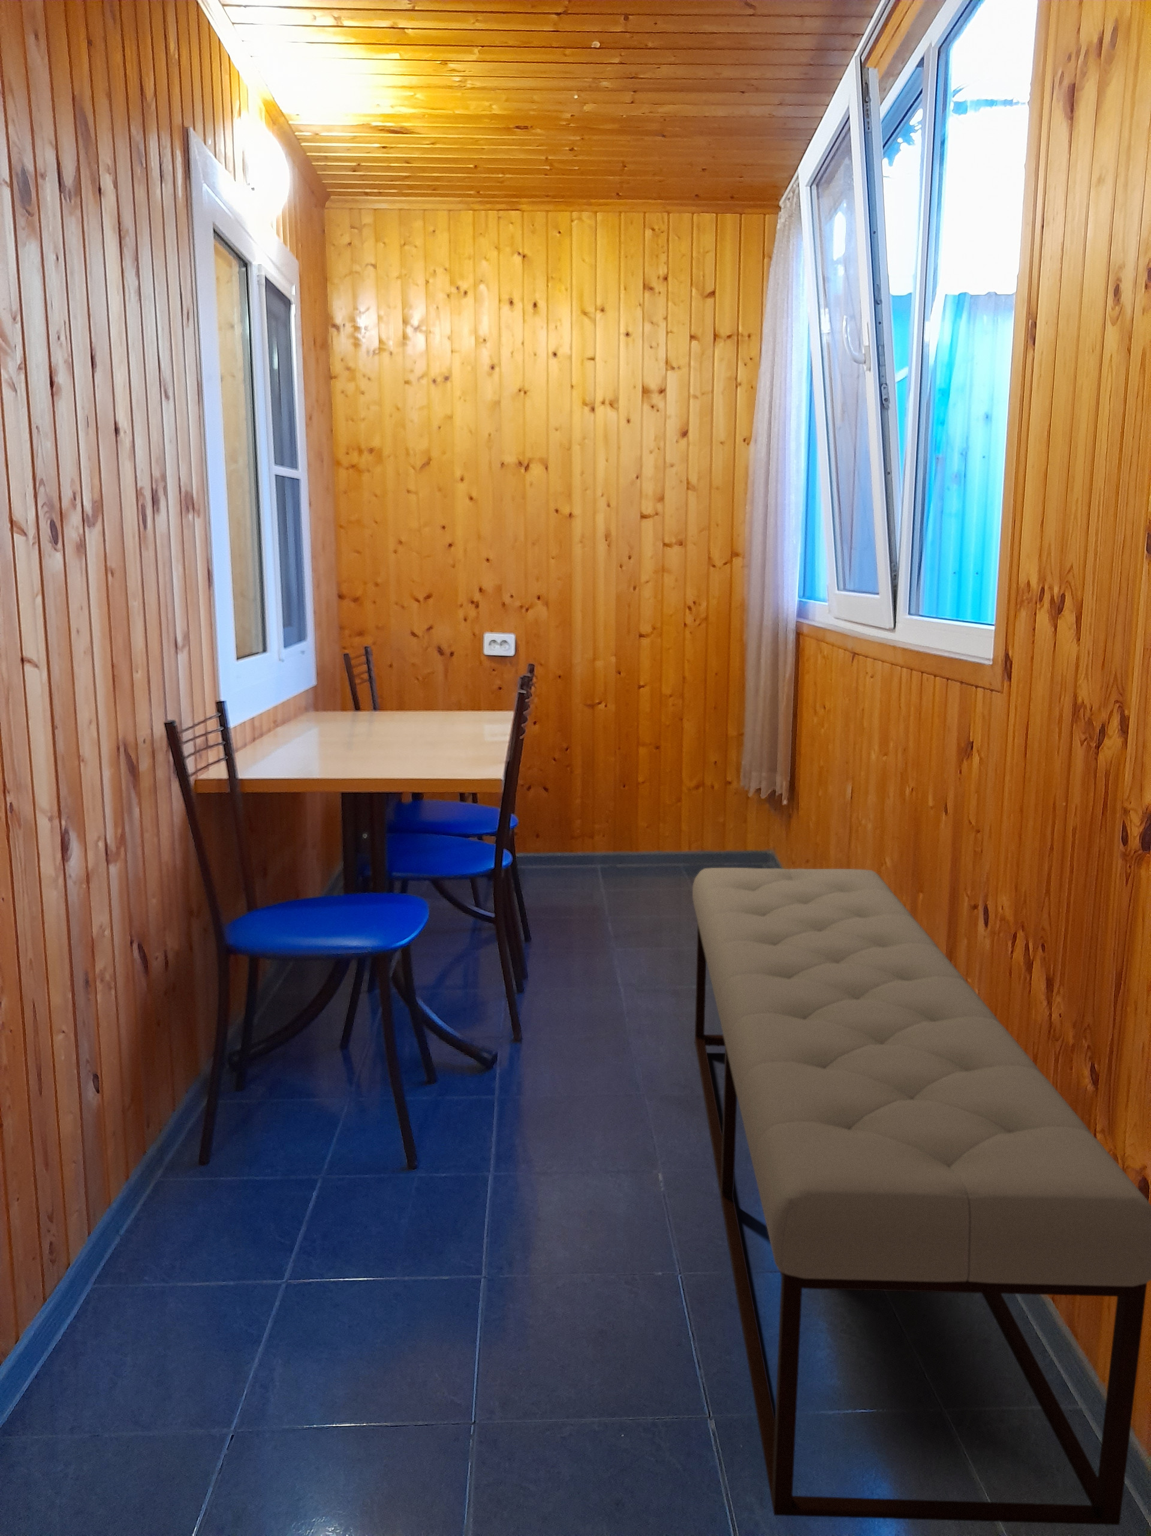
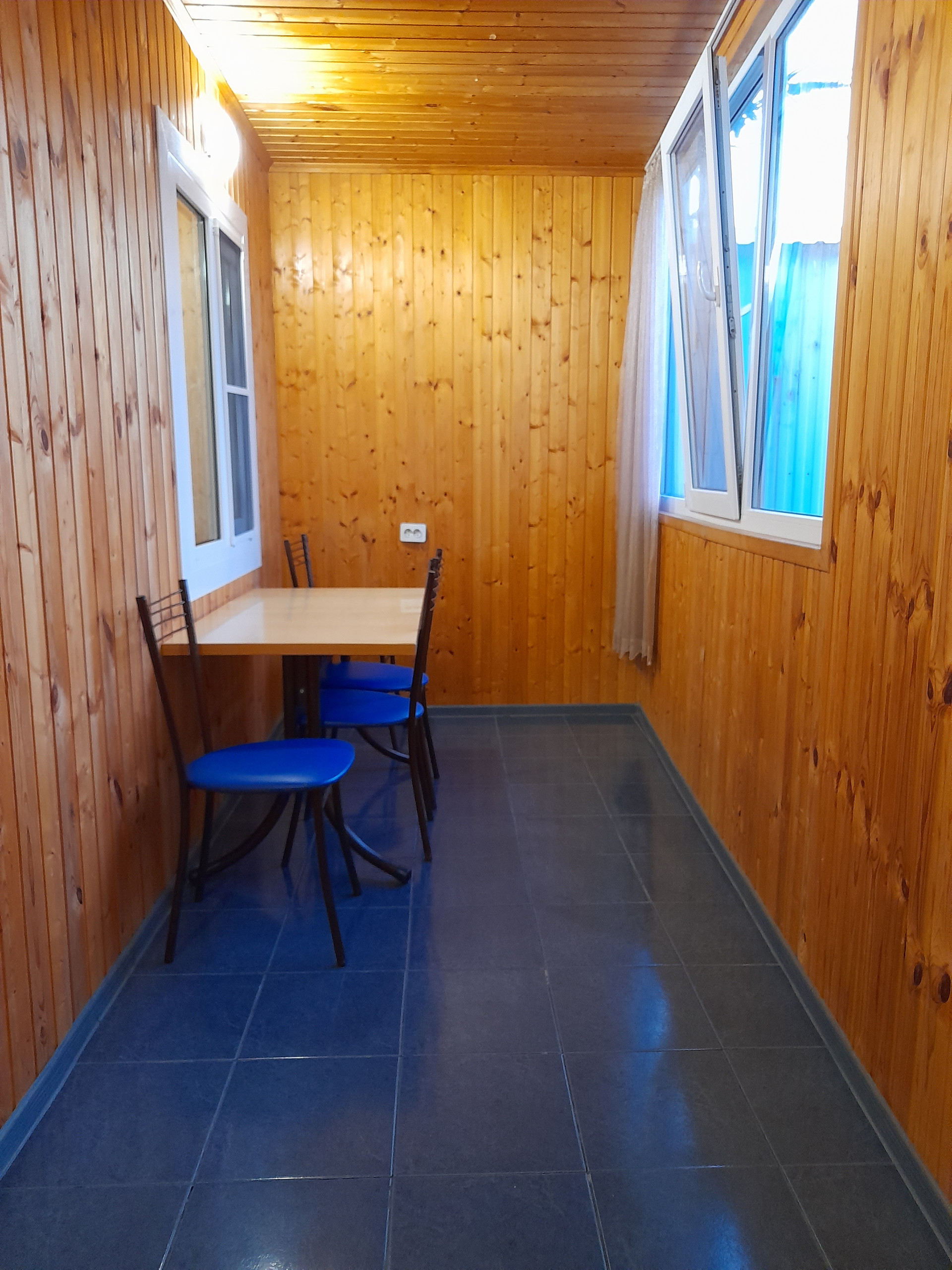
- bench [692,867,1151,1526]
